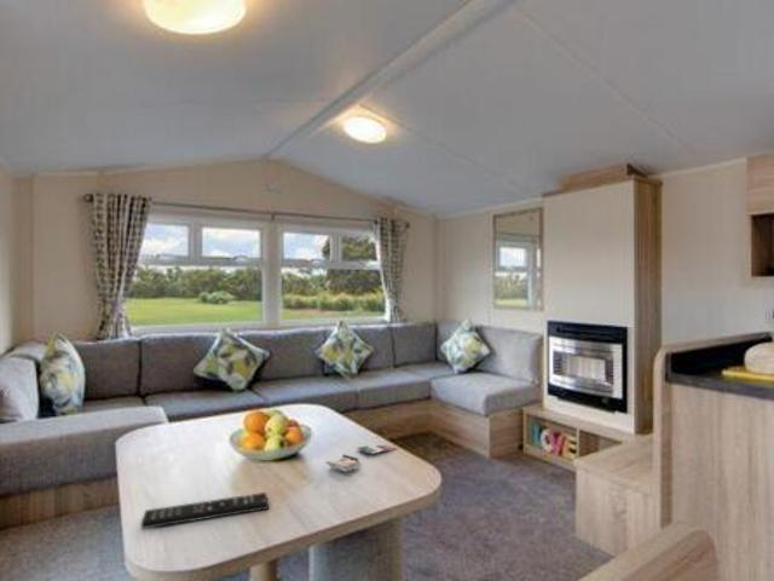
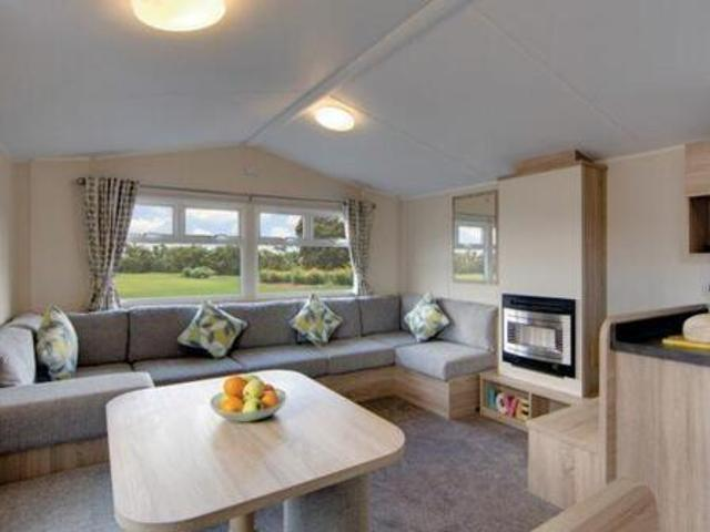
- remote control [140,491,270,530]
- magazine [324,444,399,473]
